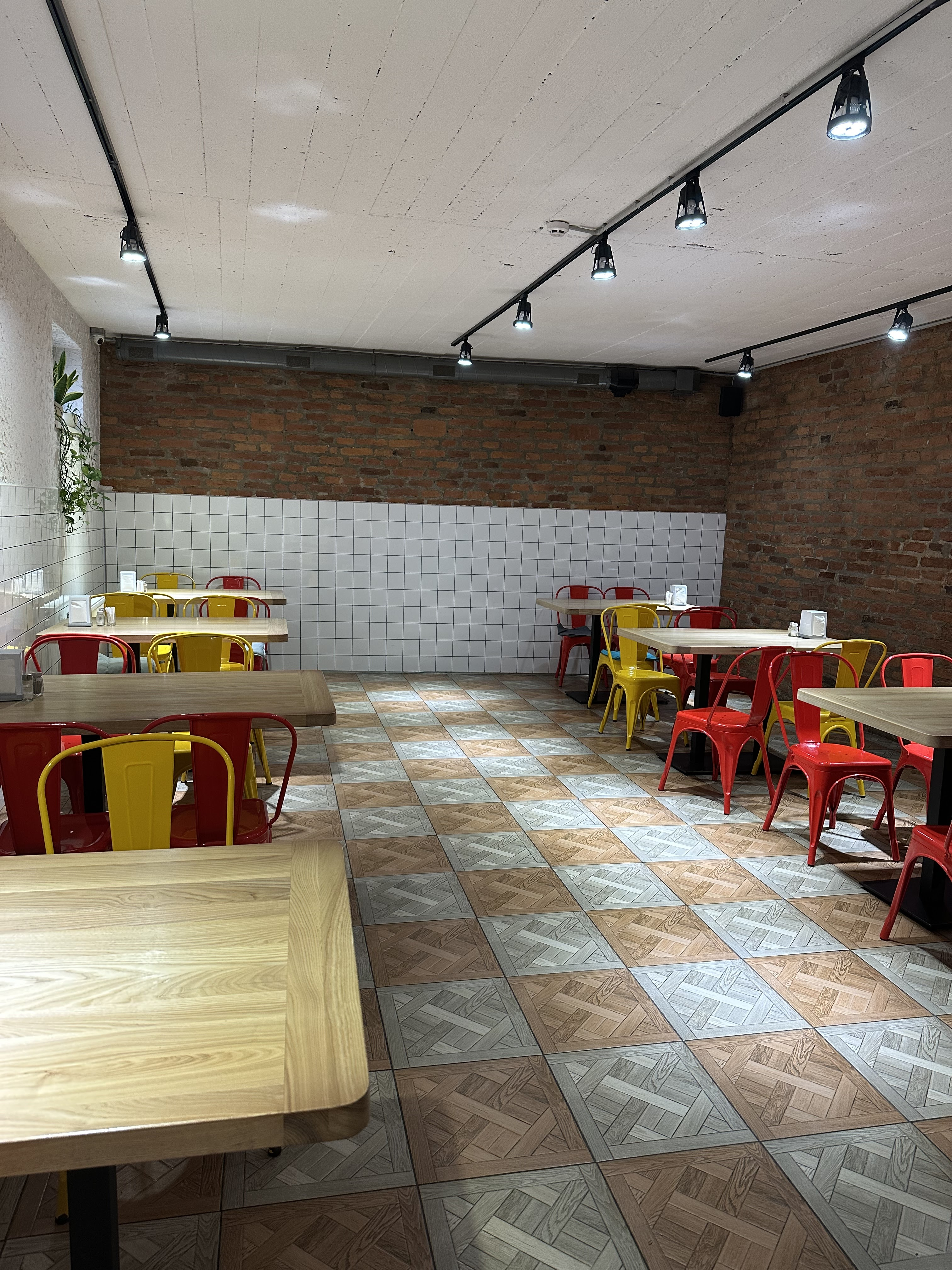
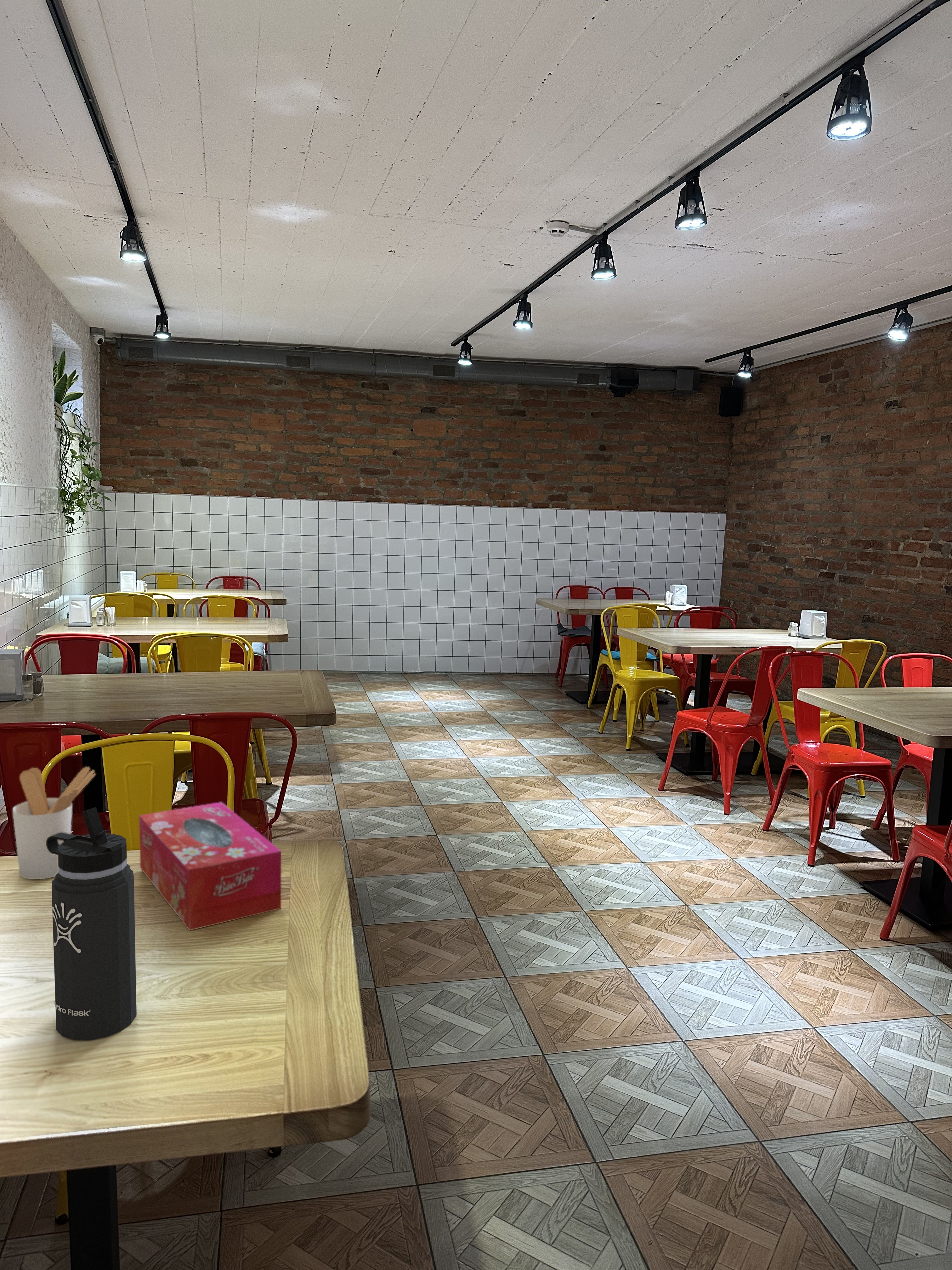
+ utensil holder [12,766,96,880]
+ thermos bottle [46,807,137,1040]
+ tissue box [139,802,282,931]
